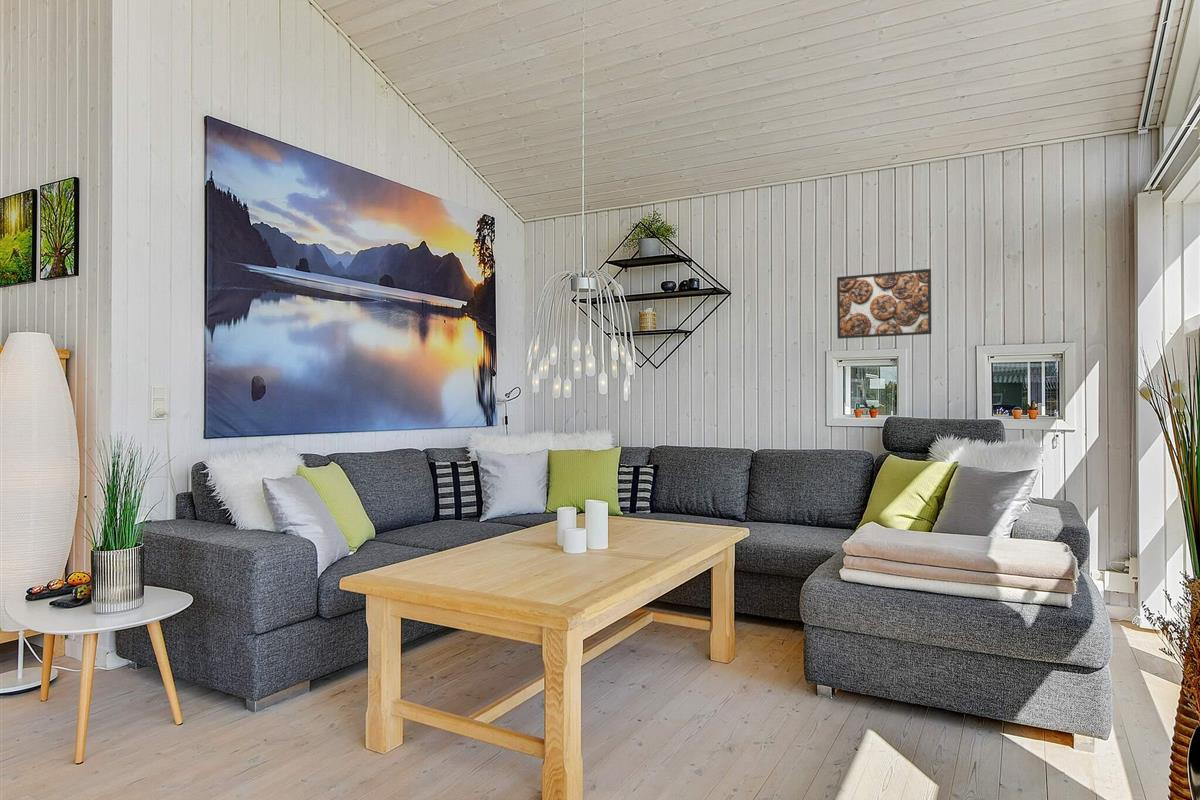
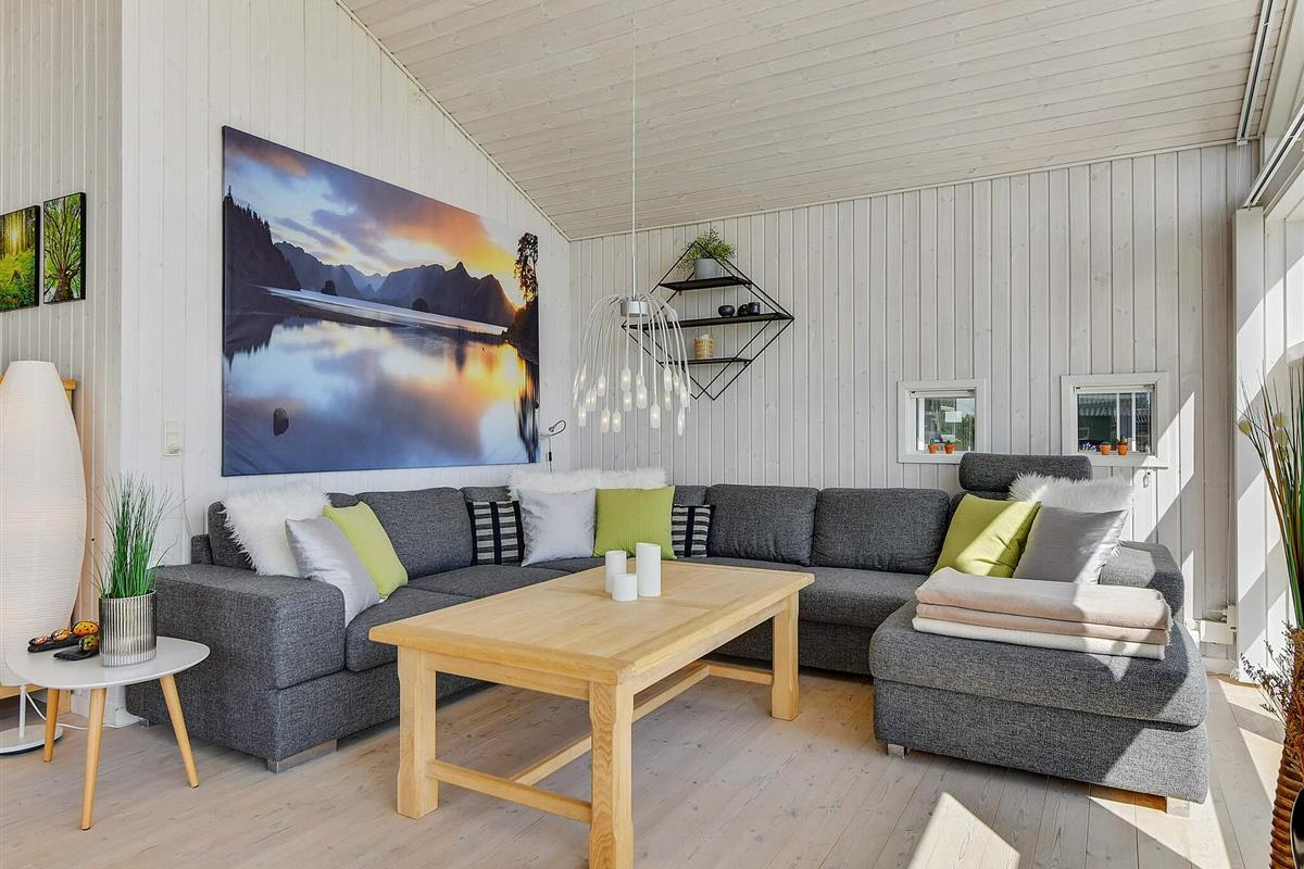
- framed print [836,268,933,340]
